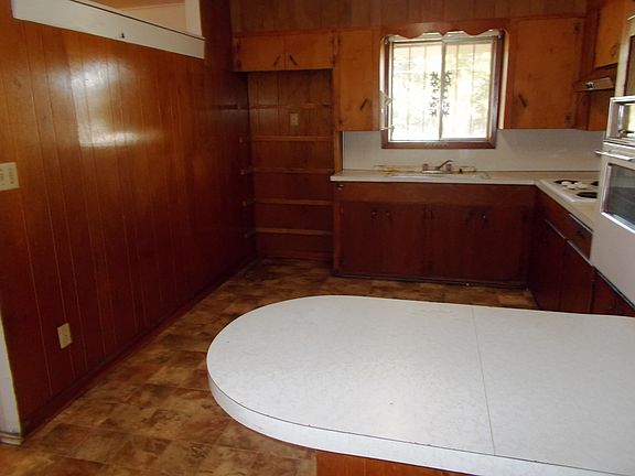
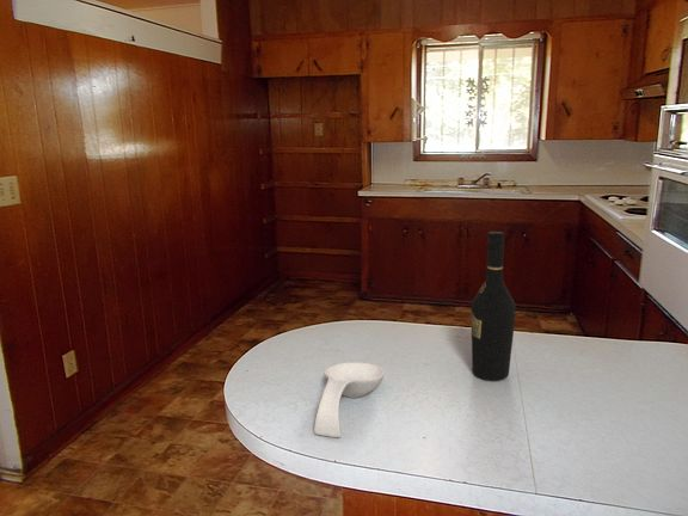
+ wine bottle [469,231,516,382]
+ spoon rest [313,361,386,438]
